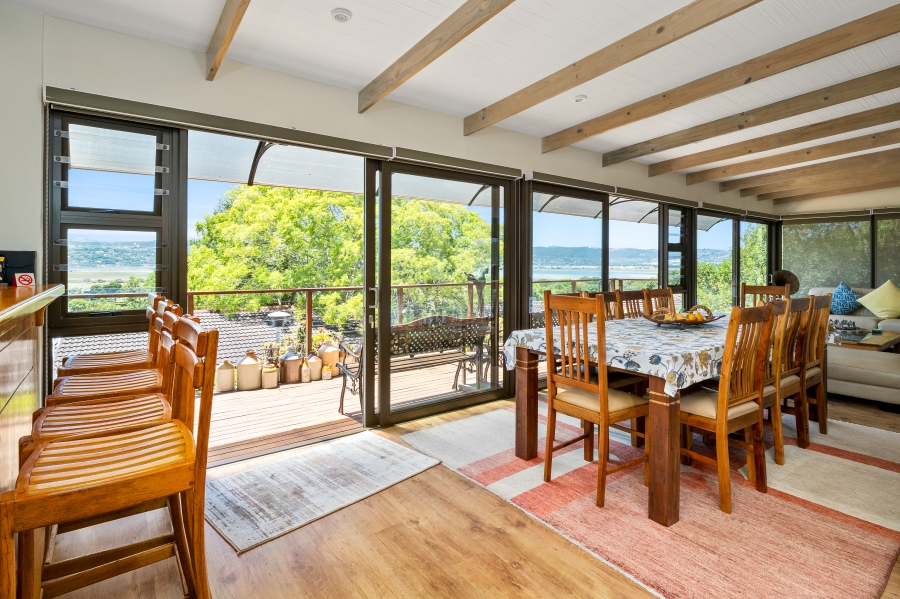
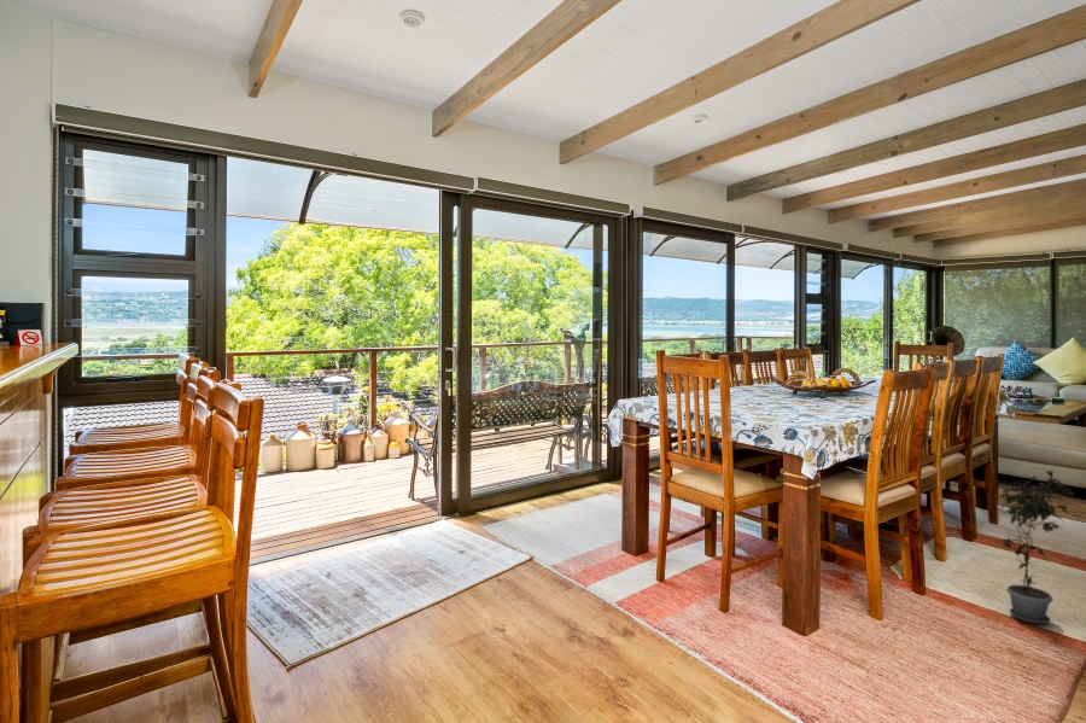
+ potted plant [993,470,1075,625]
